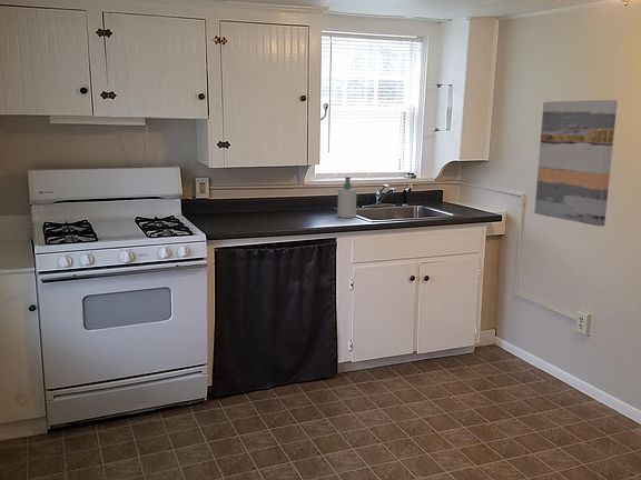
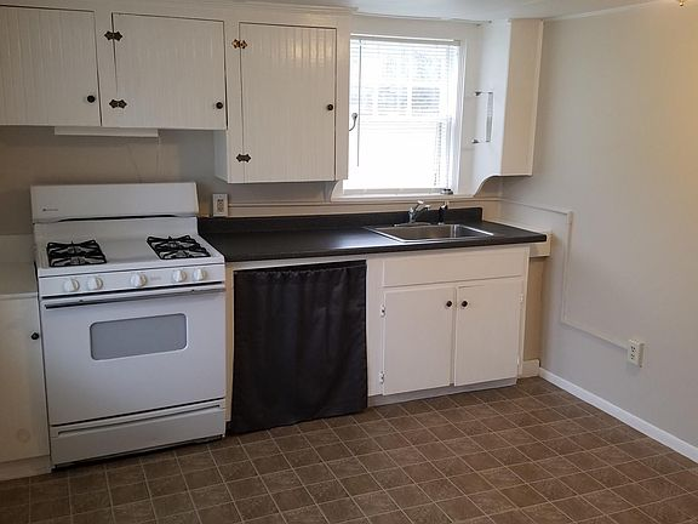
- wall art [533,99,619,227]
- soap bottle [336,176,357,219]
